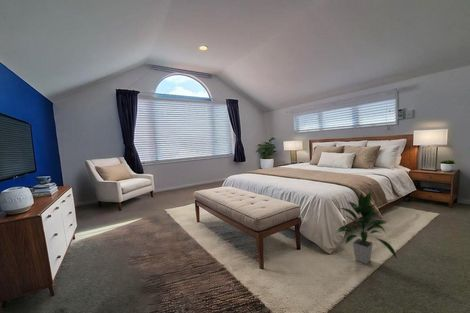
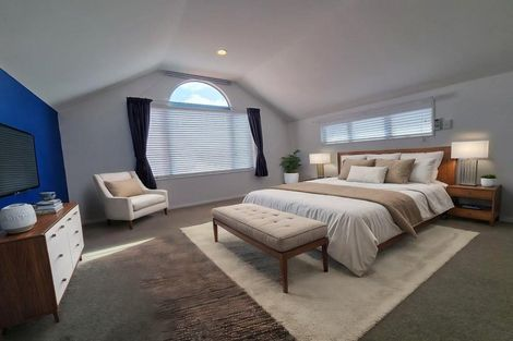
- indoor plant [335,191,399,265]
